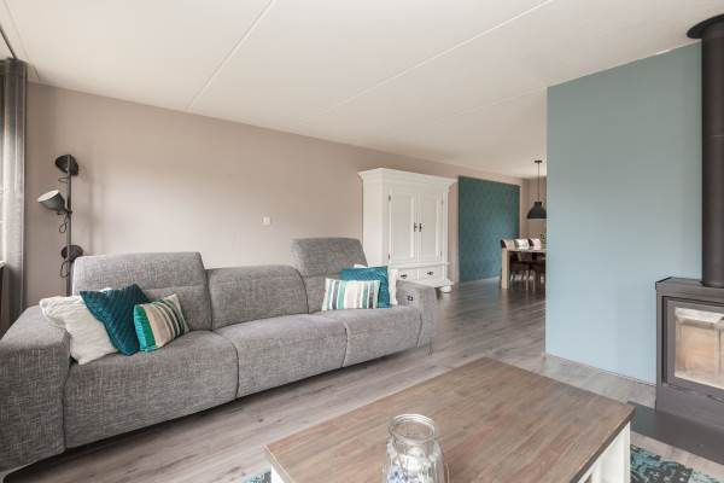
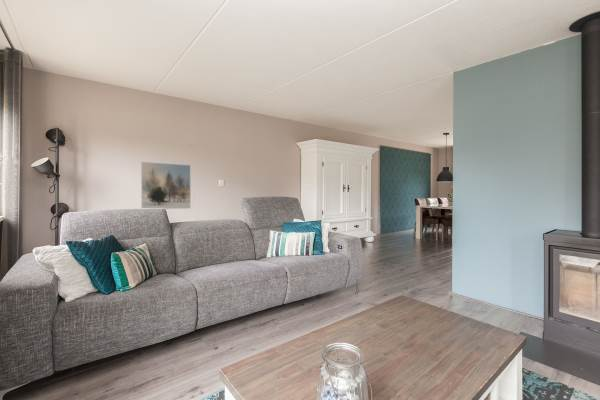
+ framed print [140,161,192,210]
